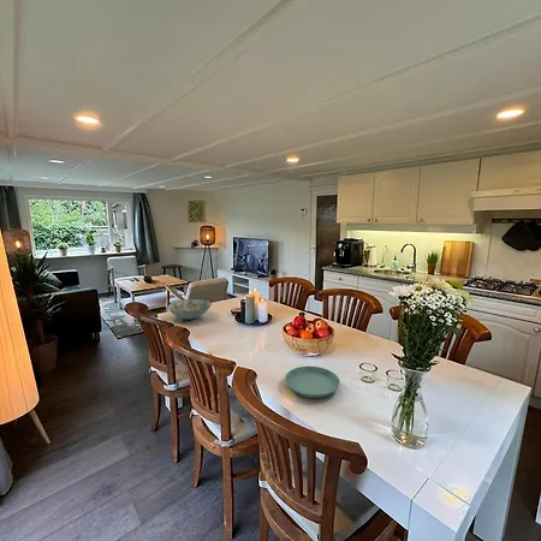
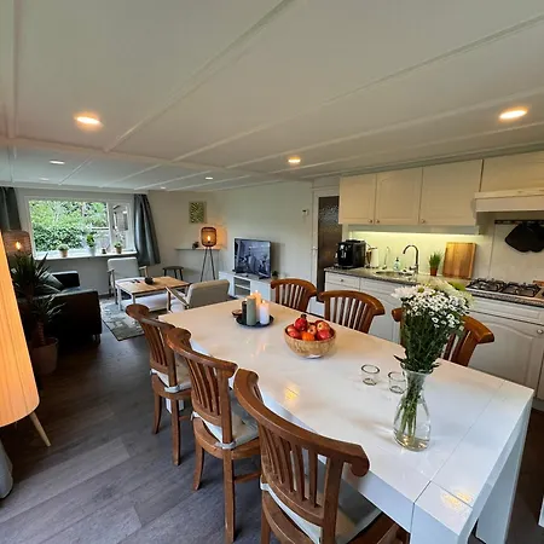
- saucer [284,365,341,399]
- decorative bowl [166,298,213,321]
